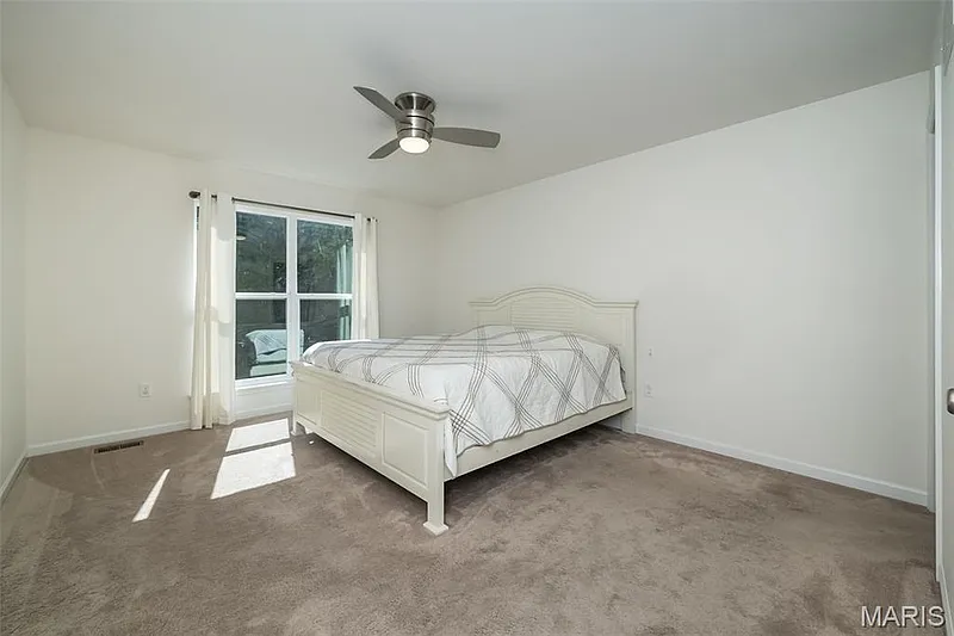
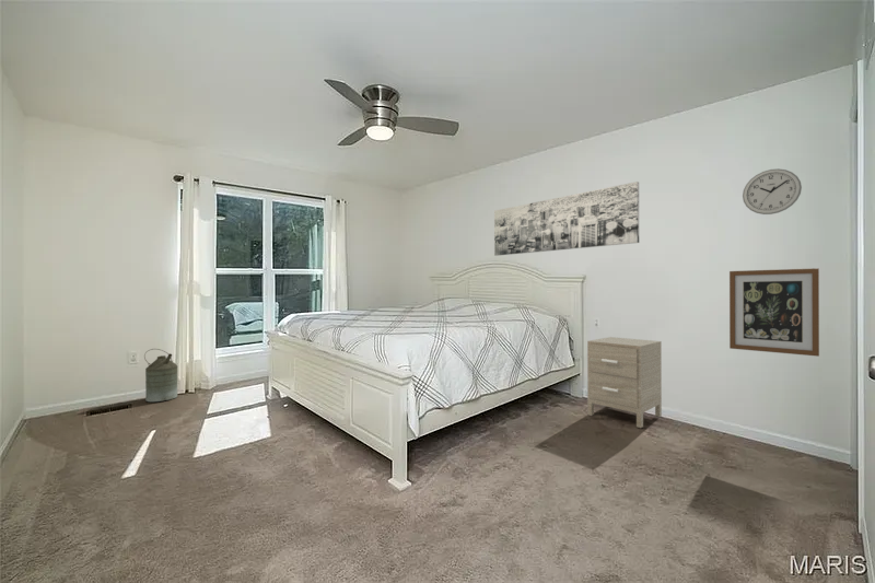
+ wall art [493,180,640,257]
+ wall clock [742,168,803,215]
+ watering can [143,348,178,404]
+ nightstand [586,336,663,429]
+ wall art [728,267,820,358]
